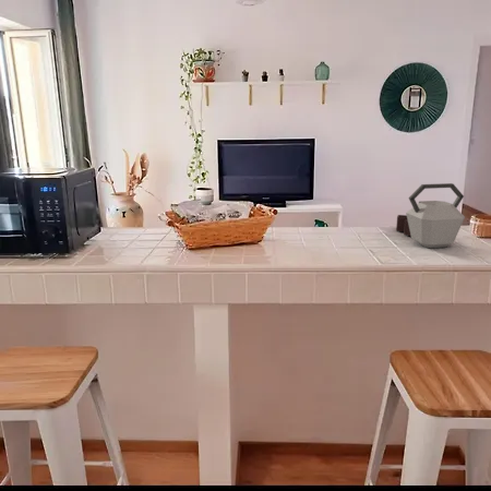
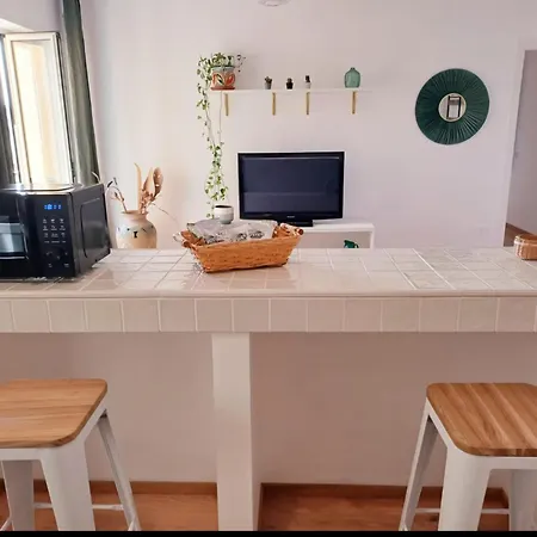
- kettle [395,182,466,249]
